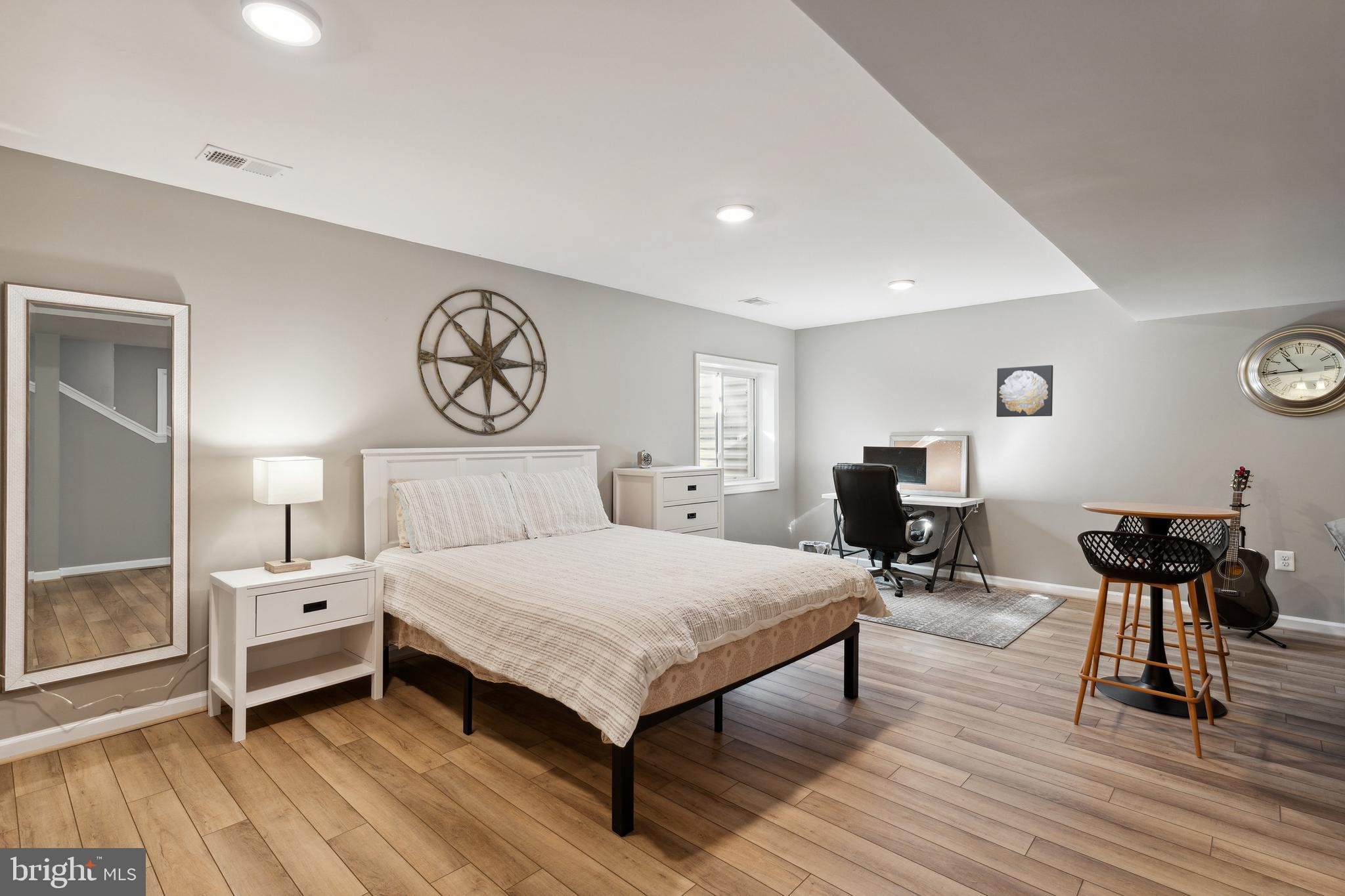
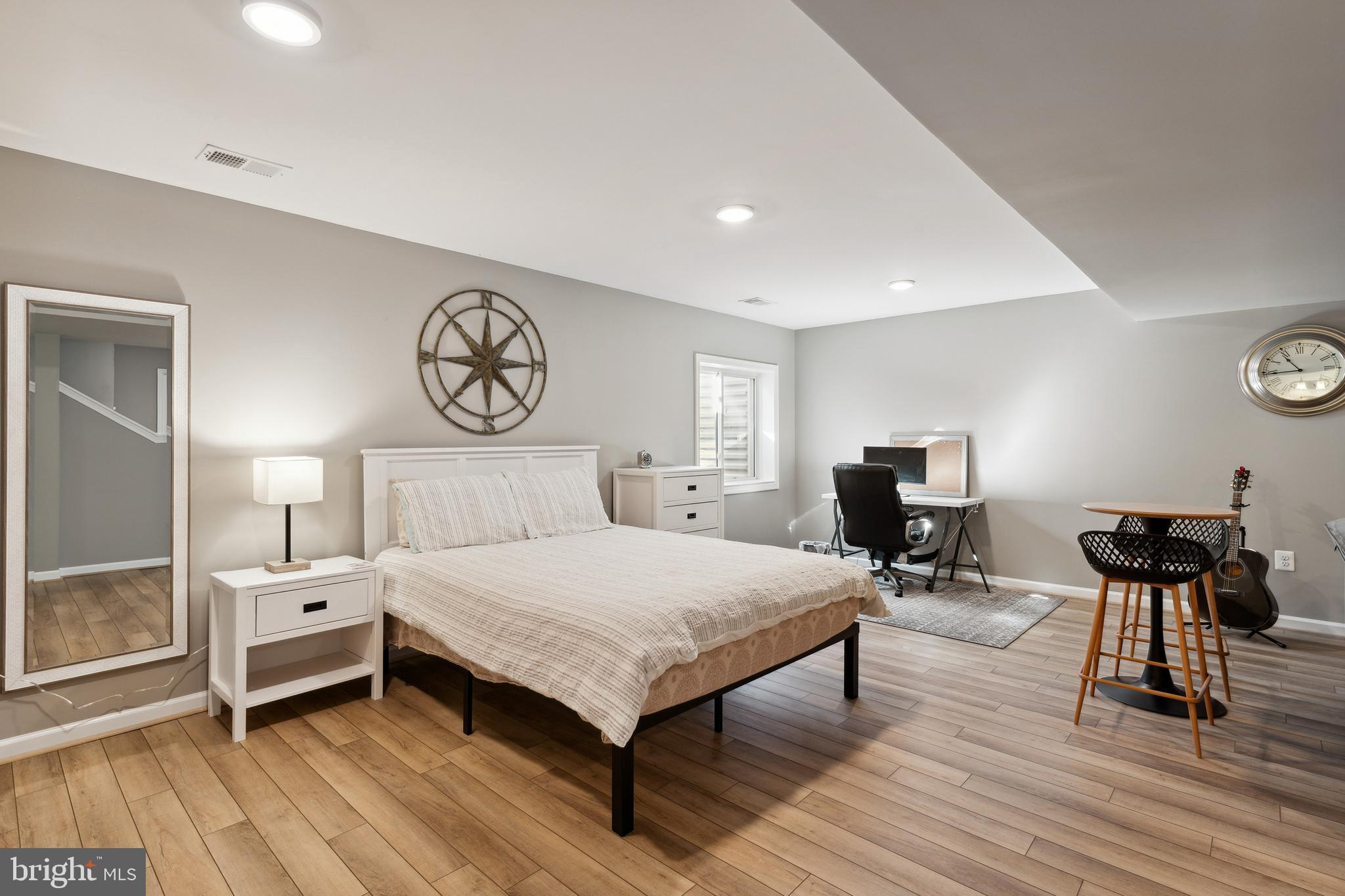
- wall art [996,364,1053,417]
